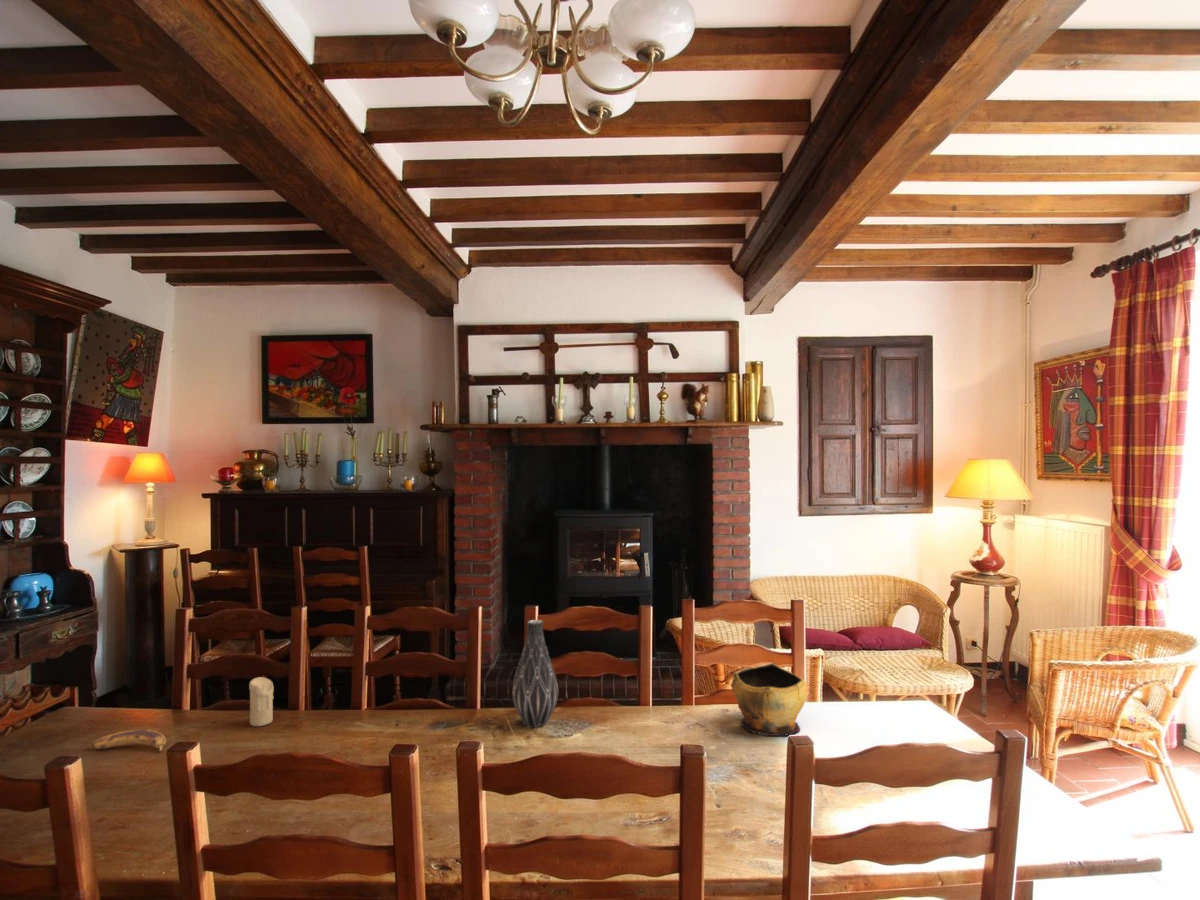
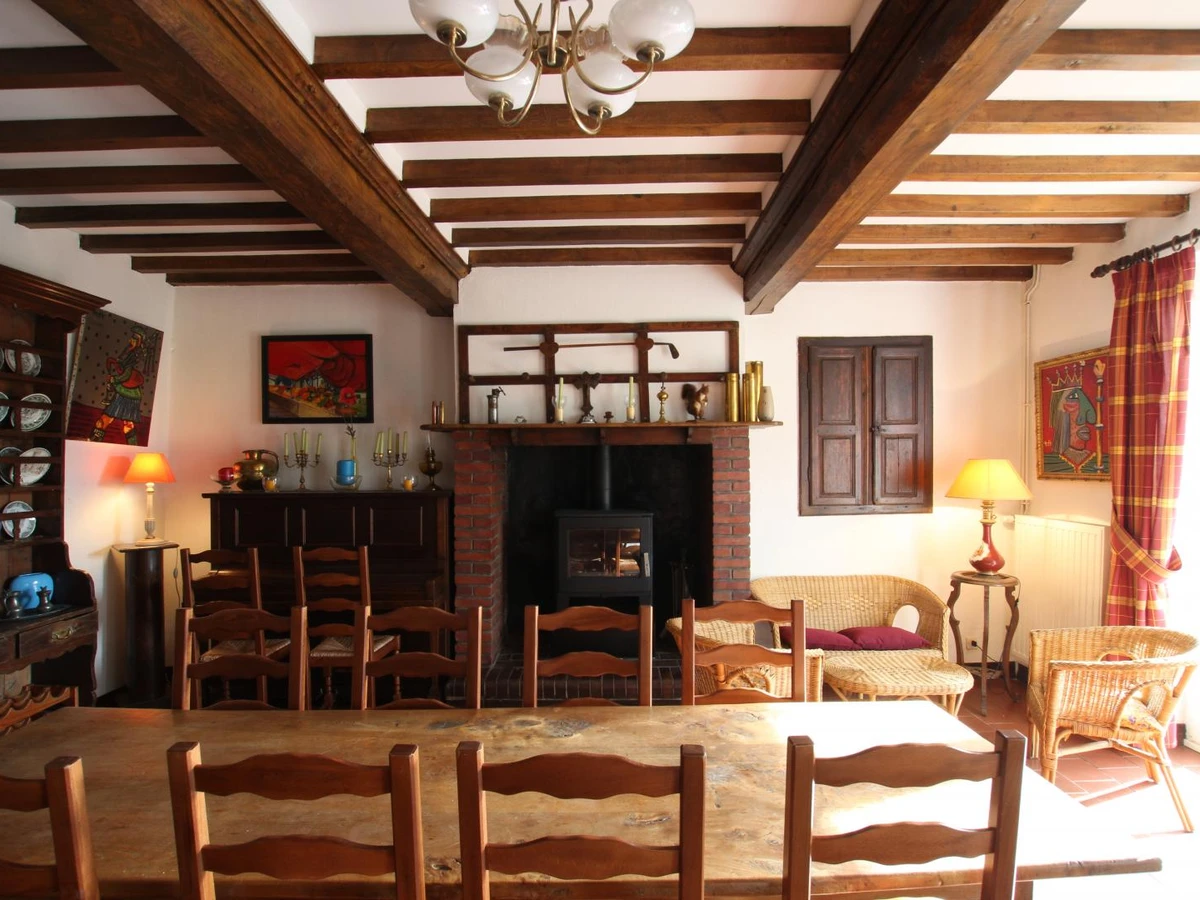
- vase [511,619,559,729]
- candle [248,676,275,727]
- decorative bowl [730,662,809,737]
- banana [91,729,167,753]
